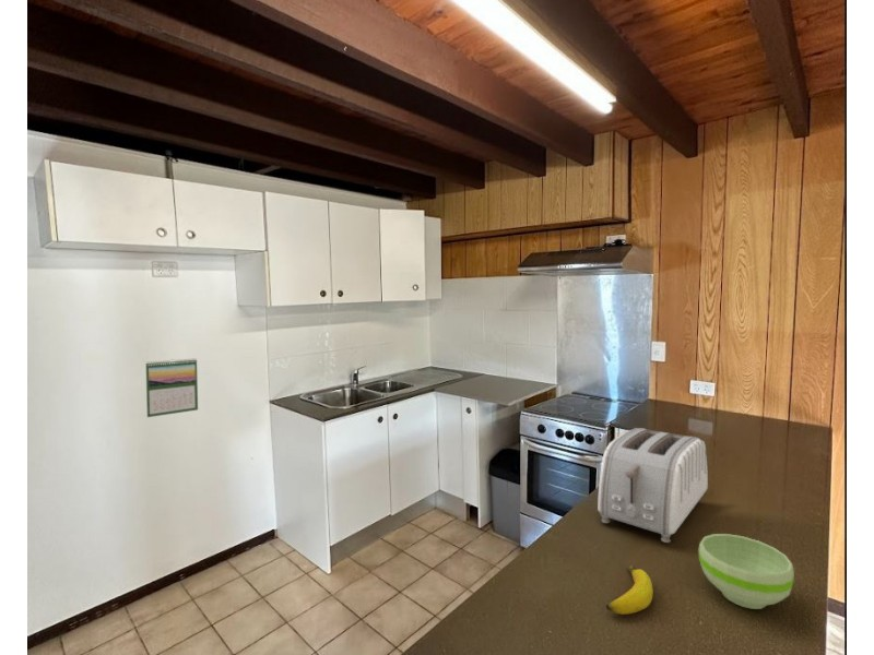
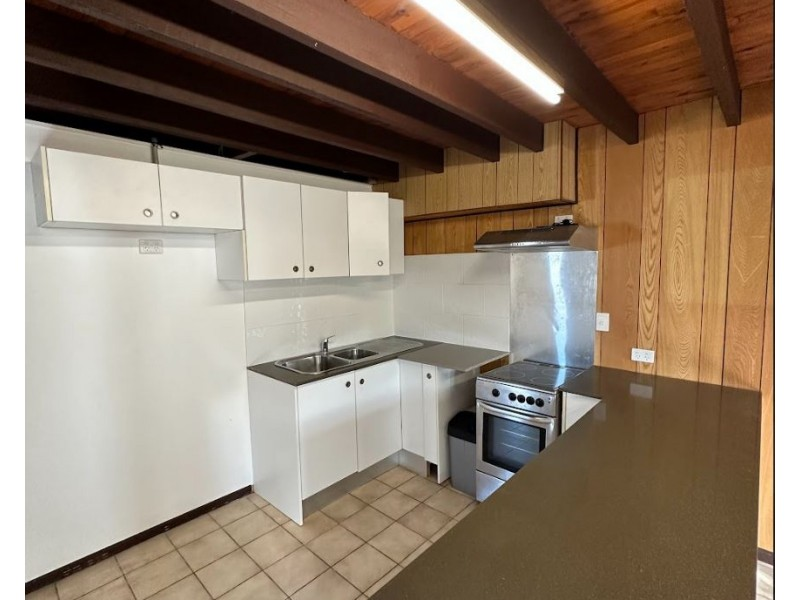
- toaster [597,427,709,544]
- bowl [697,533,795,610]
- calendar [144,358,199,418]
- banana [605,564,654,616]
